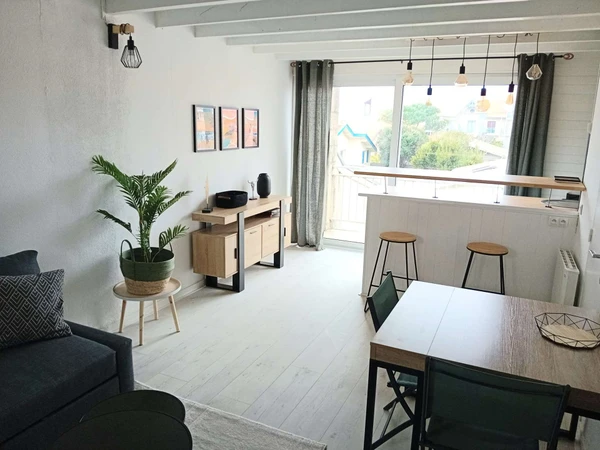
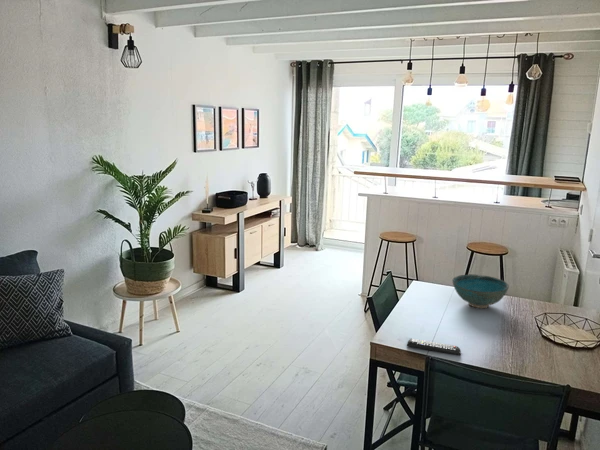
+ bowl [451,273,510,309]
+ remote control [406,338,462,356]
